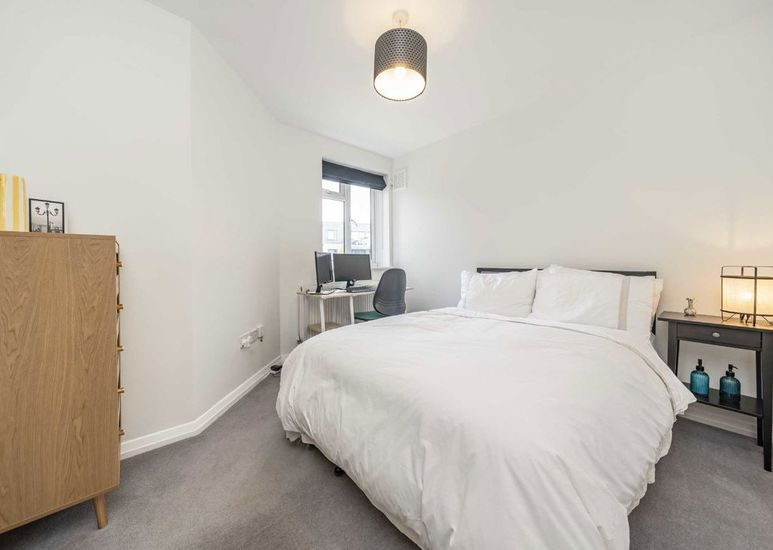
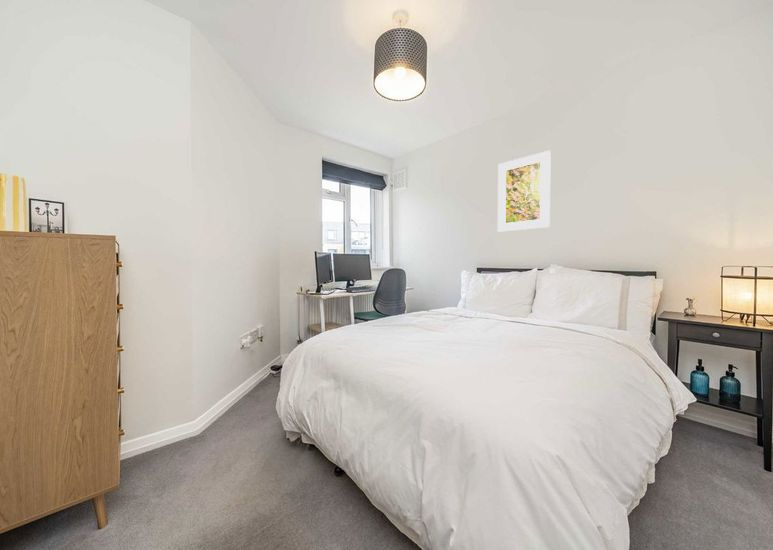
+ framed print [497,150,552,233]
